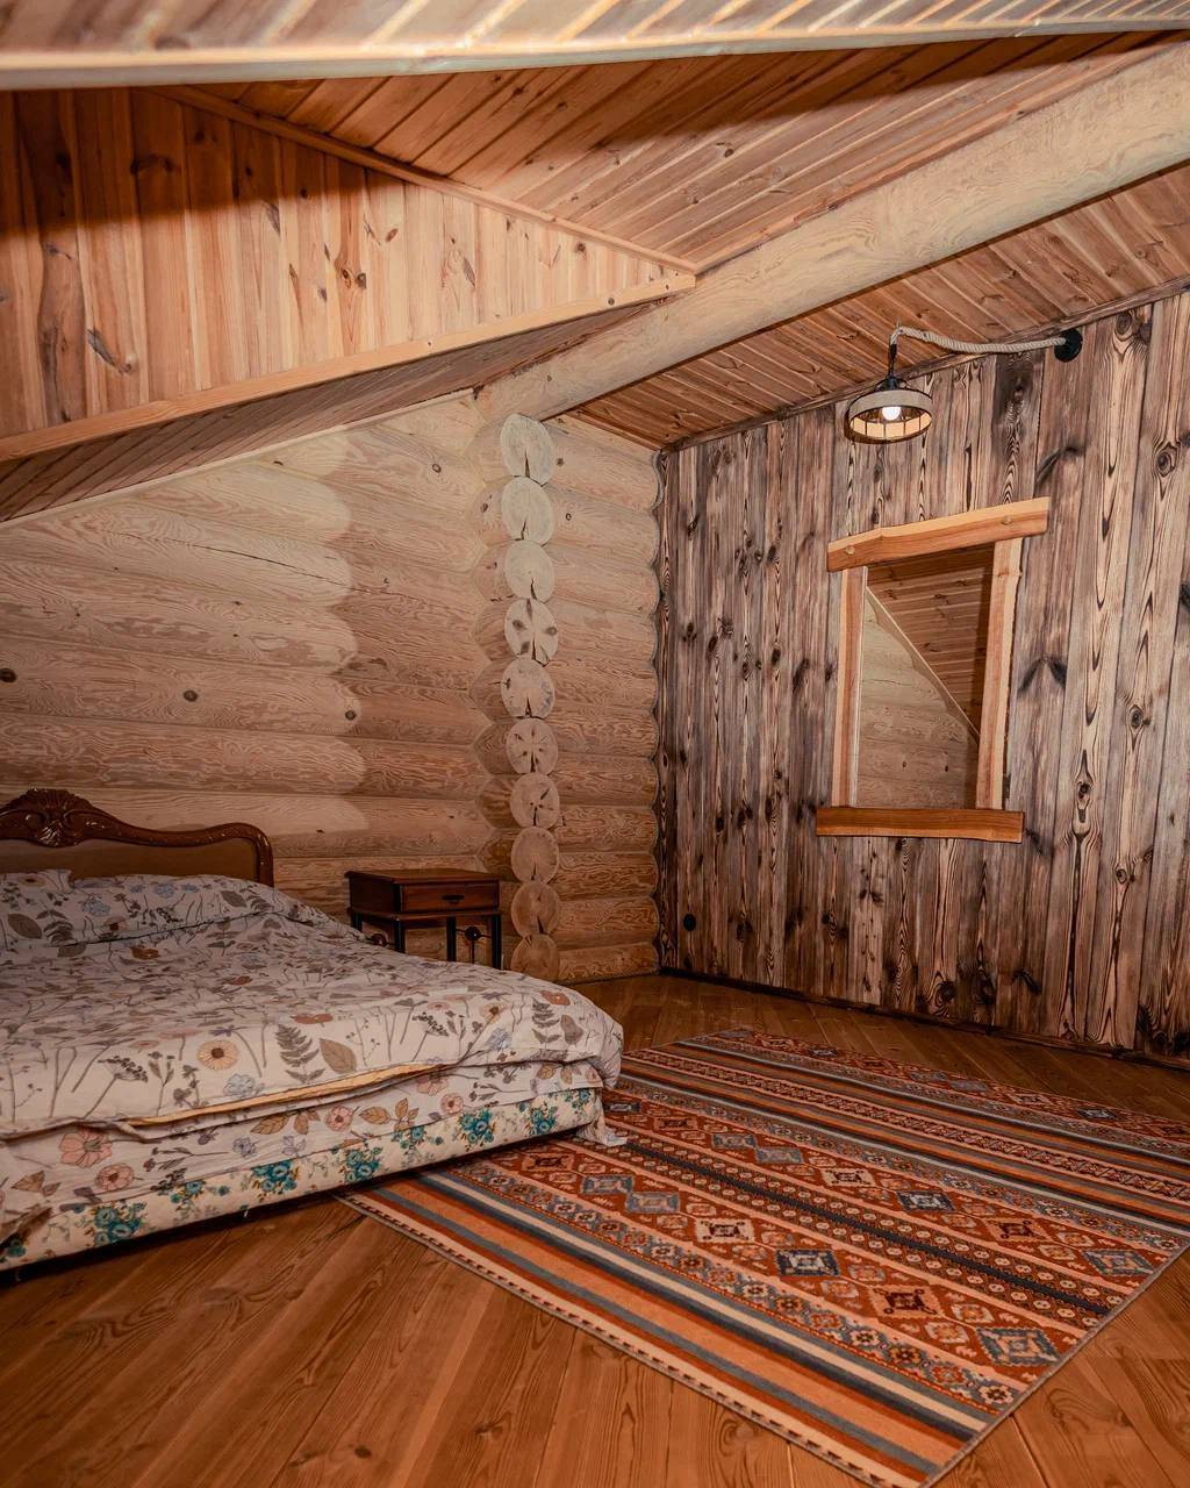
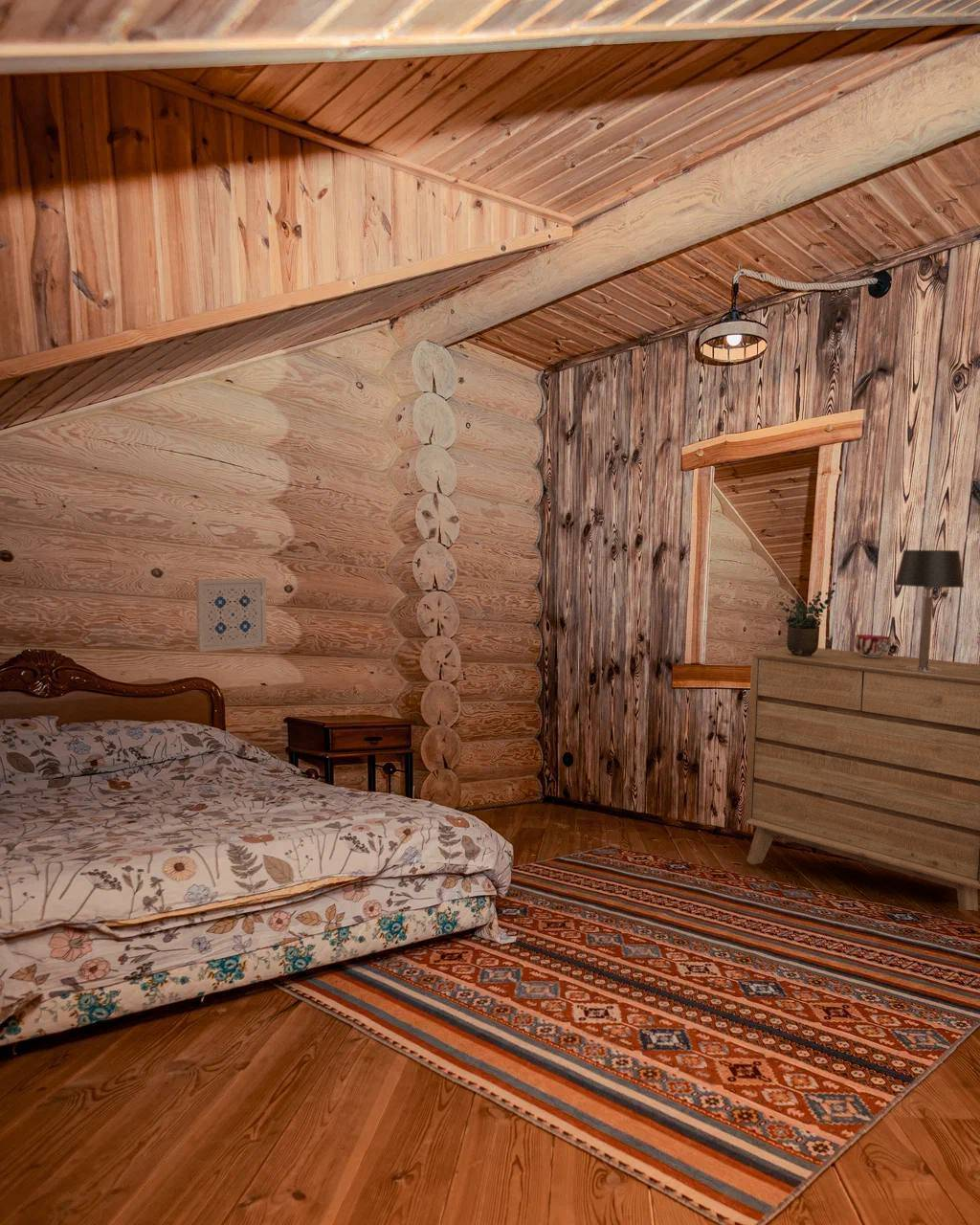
+ wall art [195,577,267,653]
+ potted plant [778,581,837,657]
+ decorative bowl [854,634,892,657]
+ table lamp [894,549,965,672]
+ dresser [744,645,980,912]
